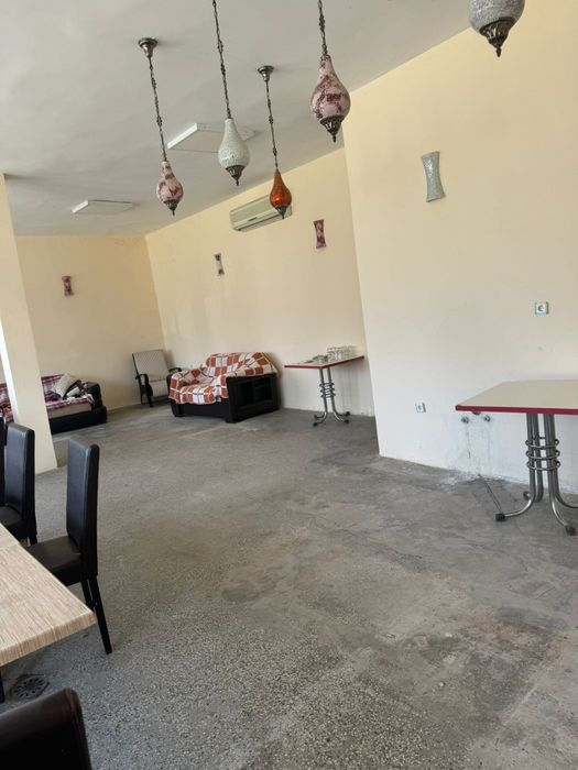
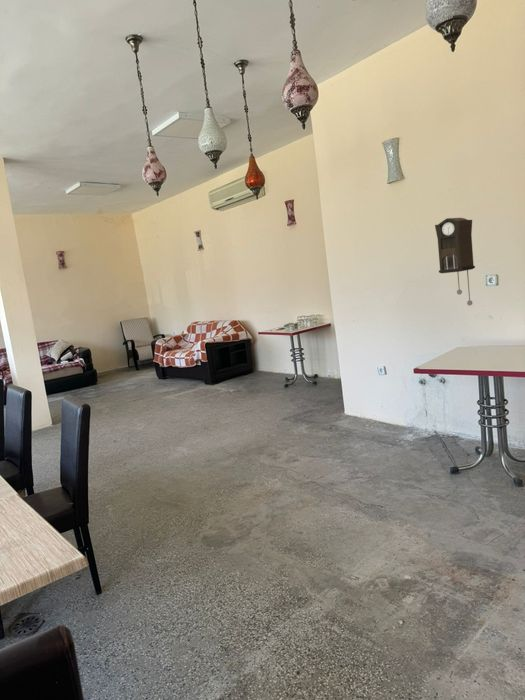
+ pendulum clock [434,217,476,306]
